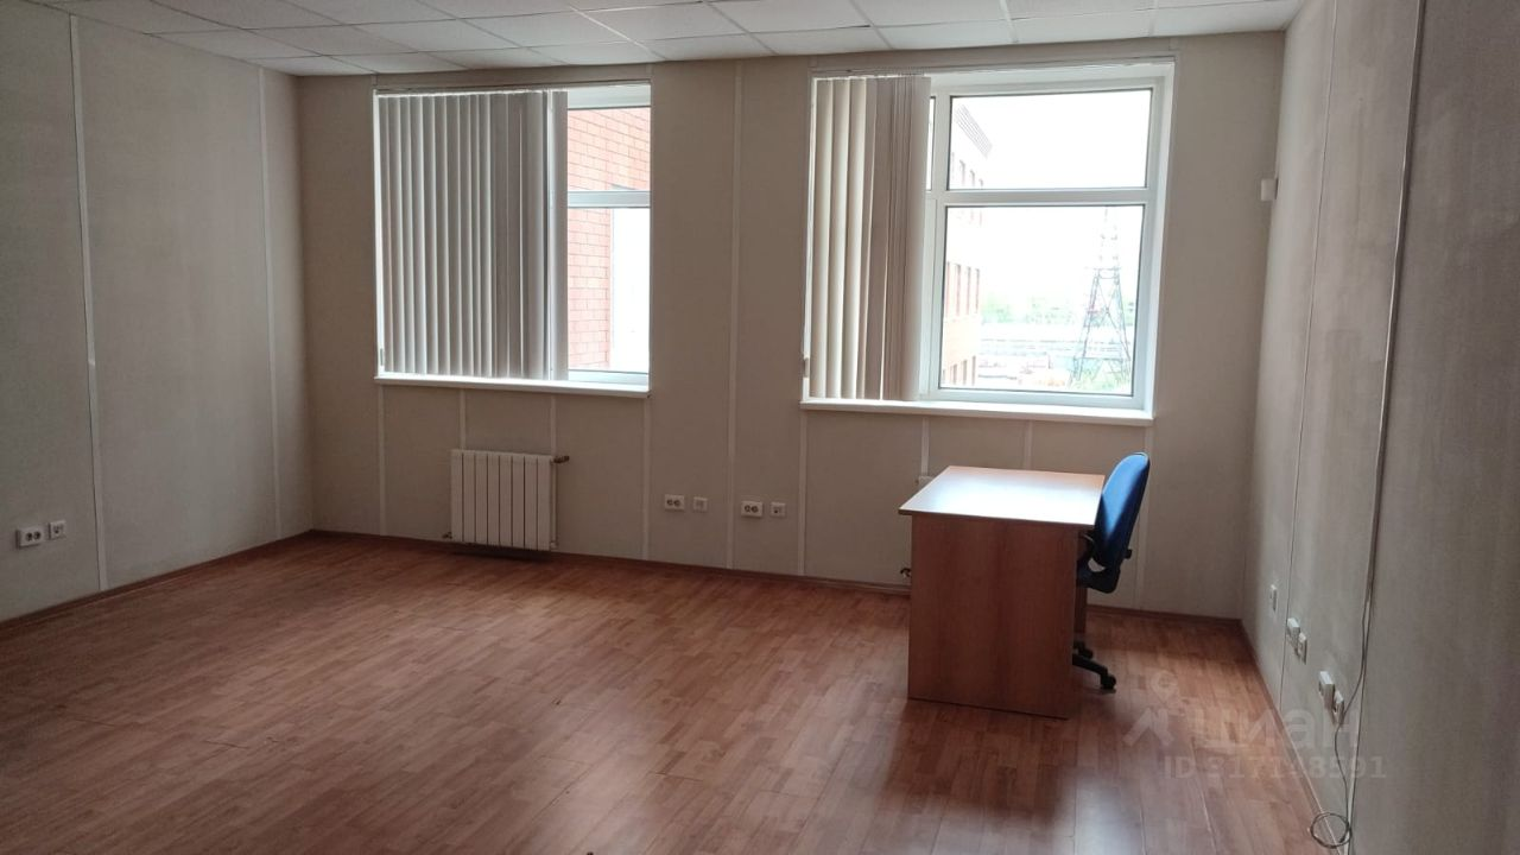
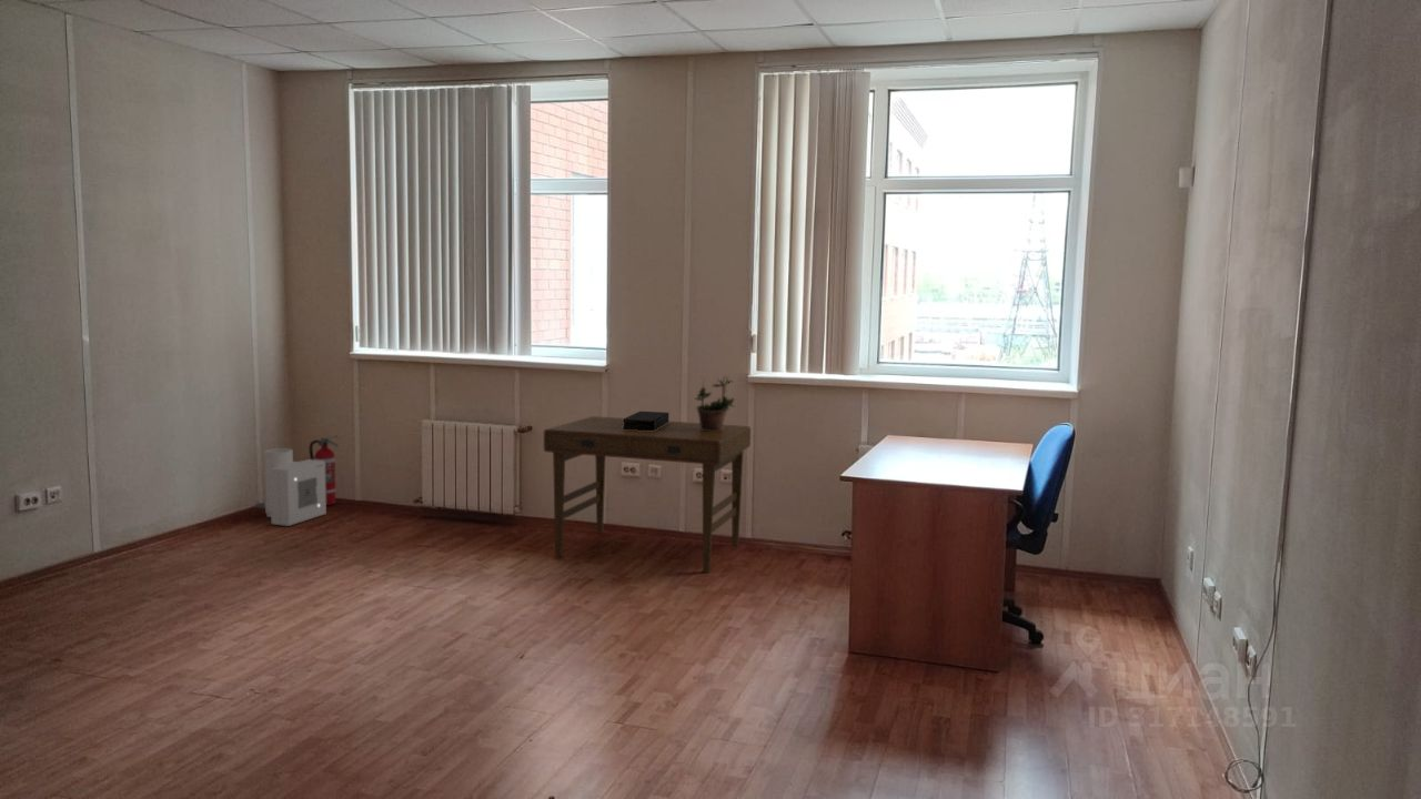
+ desk [543,415,752,574]
+ air purifier [254,447,327,527]
+ rifle magazine [623,411,669,431]
+ potted plant [693,375,737,432]
+ fire extinguisher [309,434,340,506]
